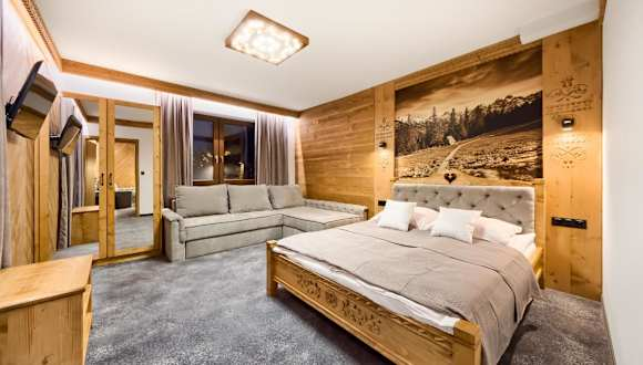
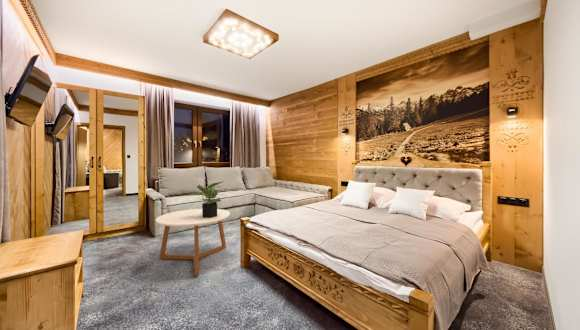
+ coffee table [155,208,231,276]
+ potted plant [186,180,225,218]
